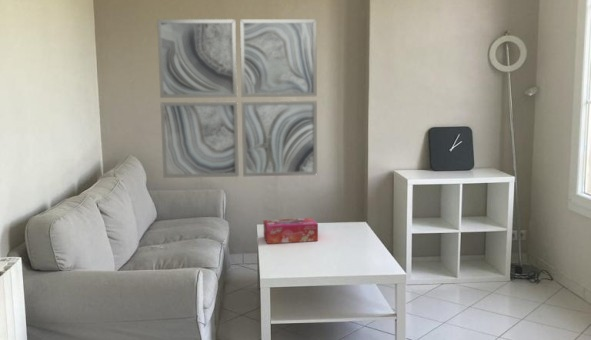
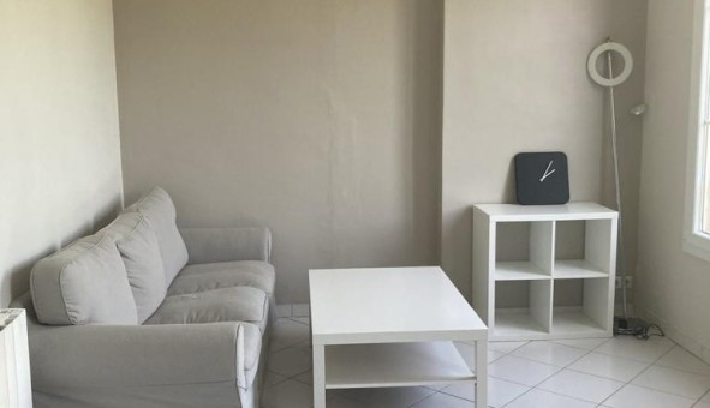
- tissue box [263,217,319,245]
- wall art [156,18,318,179]
